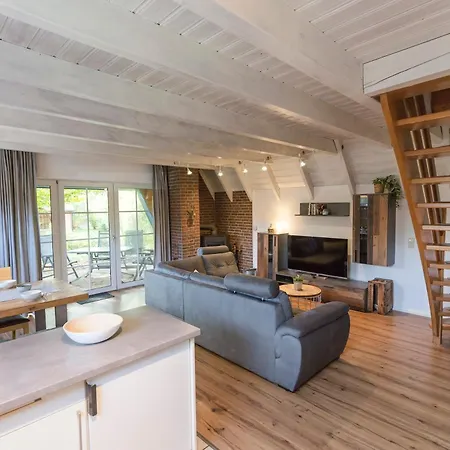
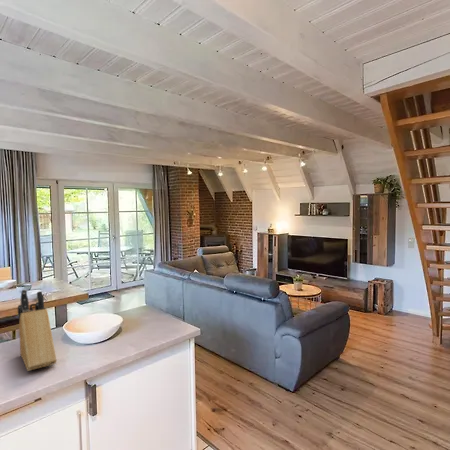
+ knife block [17,289,58,372]
